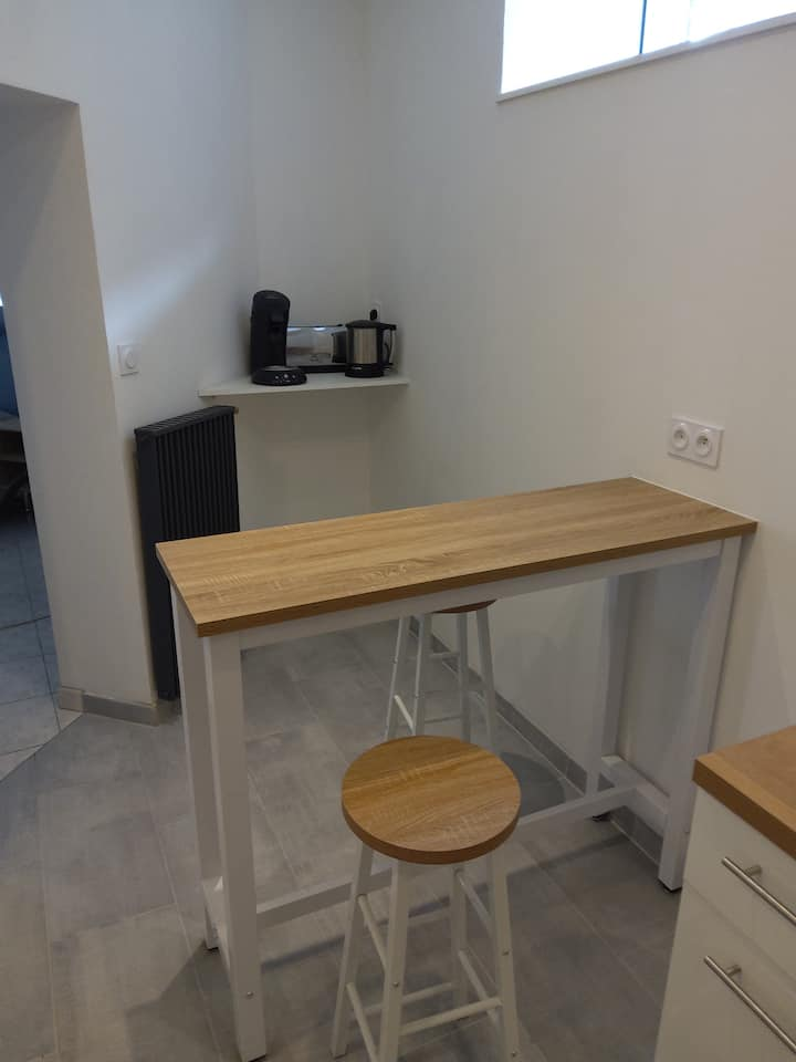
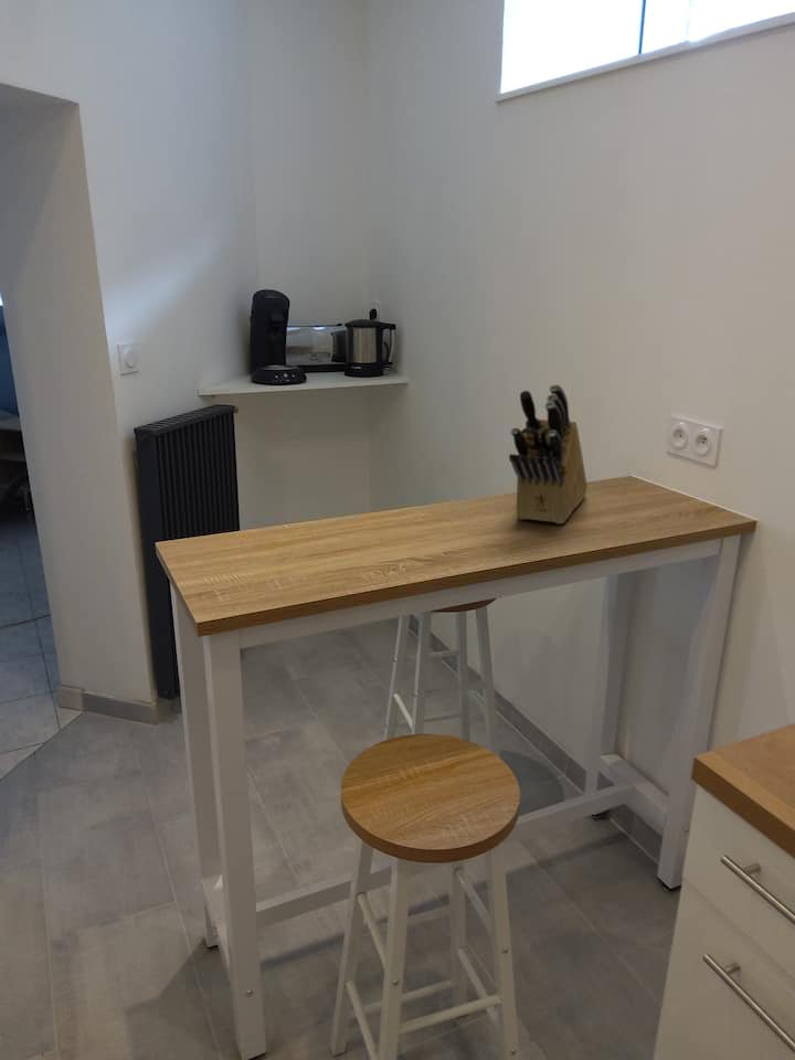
+ knife block [508,383,589,524]
